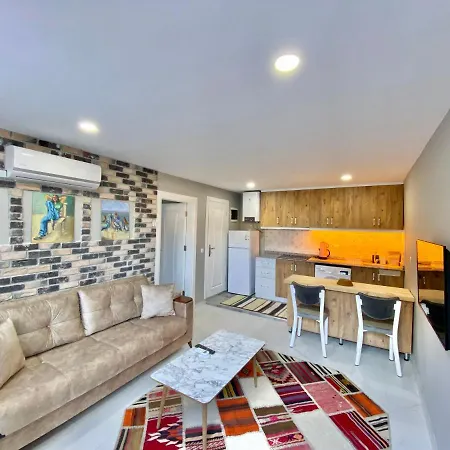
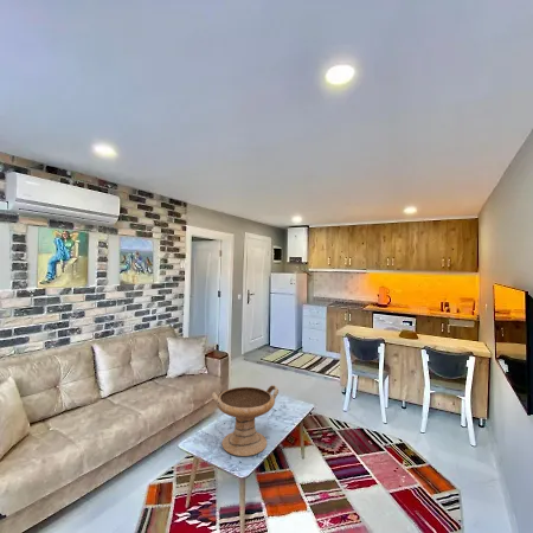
+ decorative bowl [211,384,280,457]
